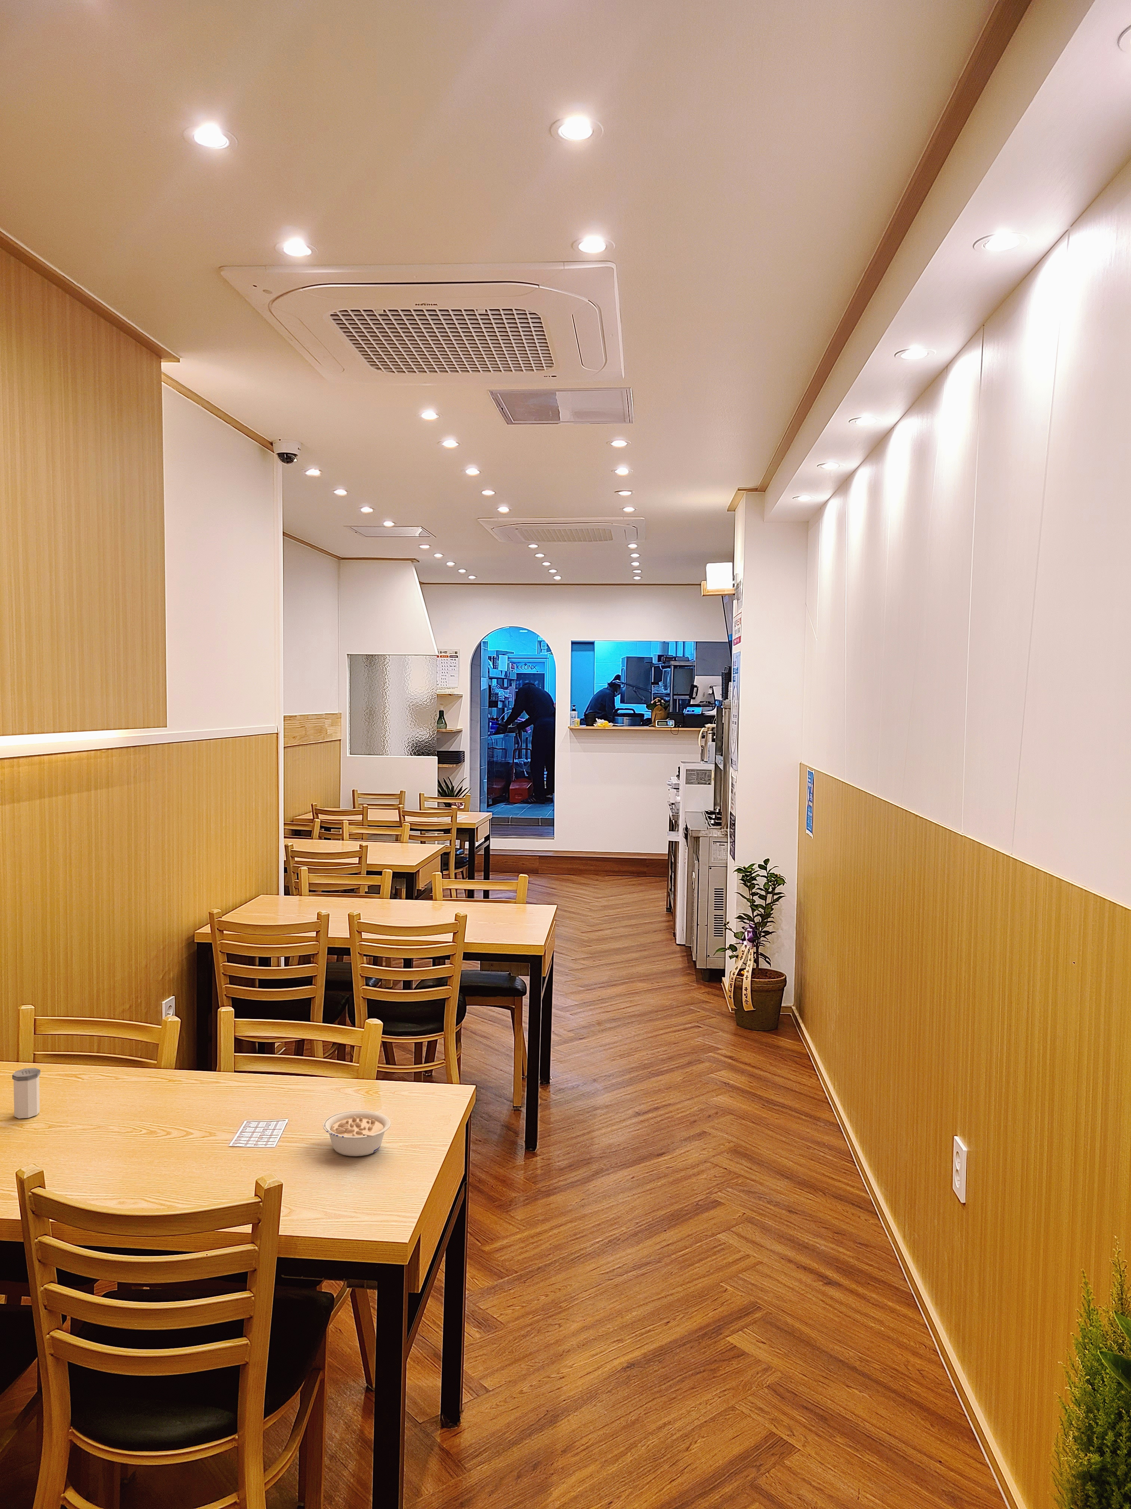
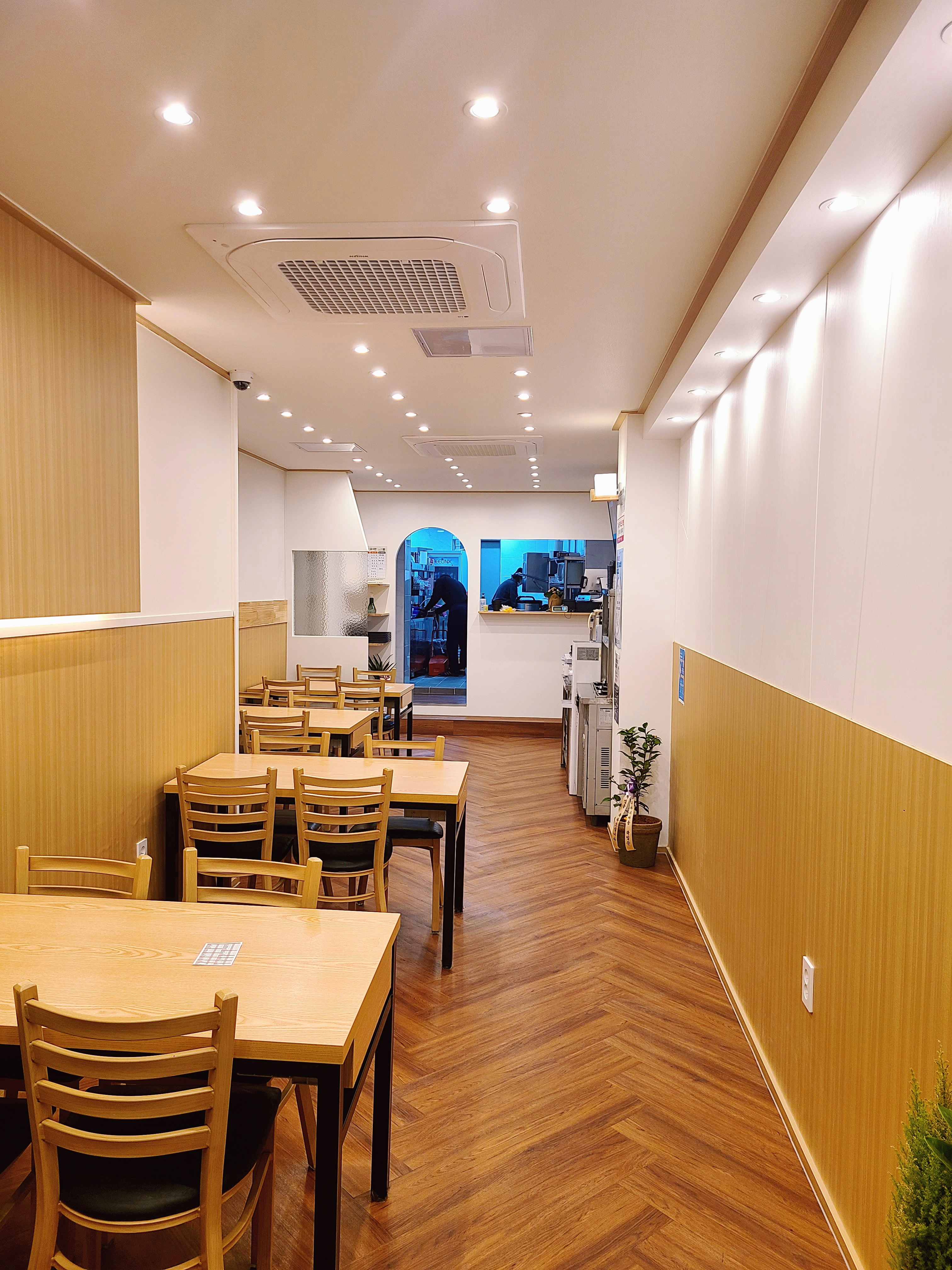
- legume [322,1110,391,1157]
- salt shaker [12,1067,40,1119]
